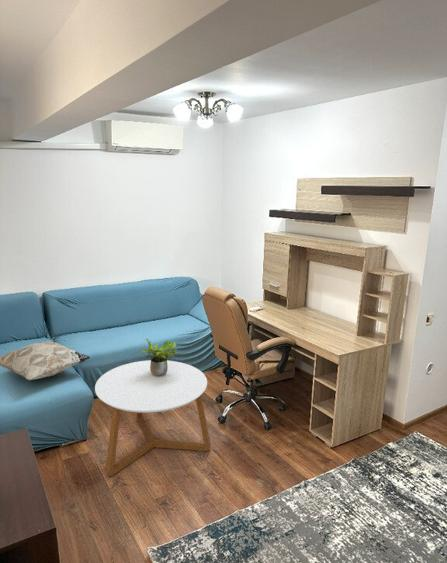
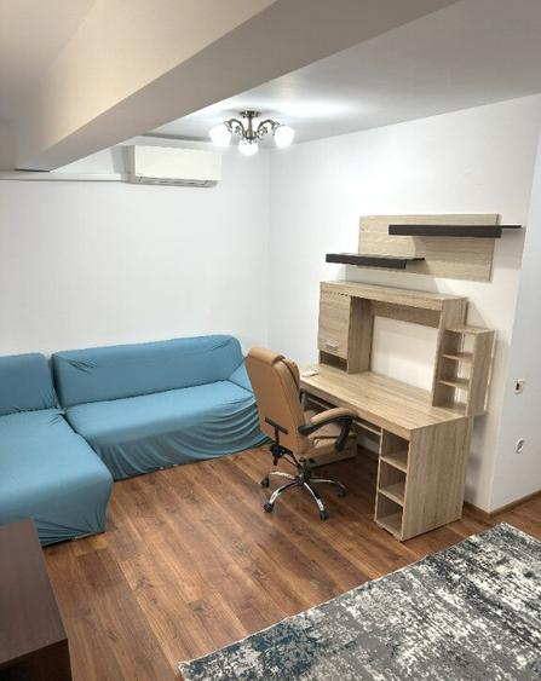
- potted plant [140,337,181,376]
- decorative pillow [0,340,91,381]
- coffee table [94,359,212,477]
